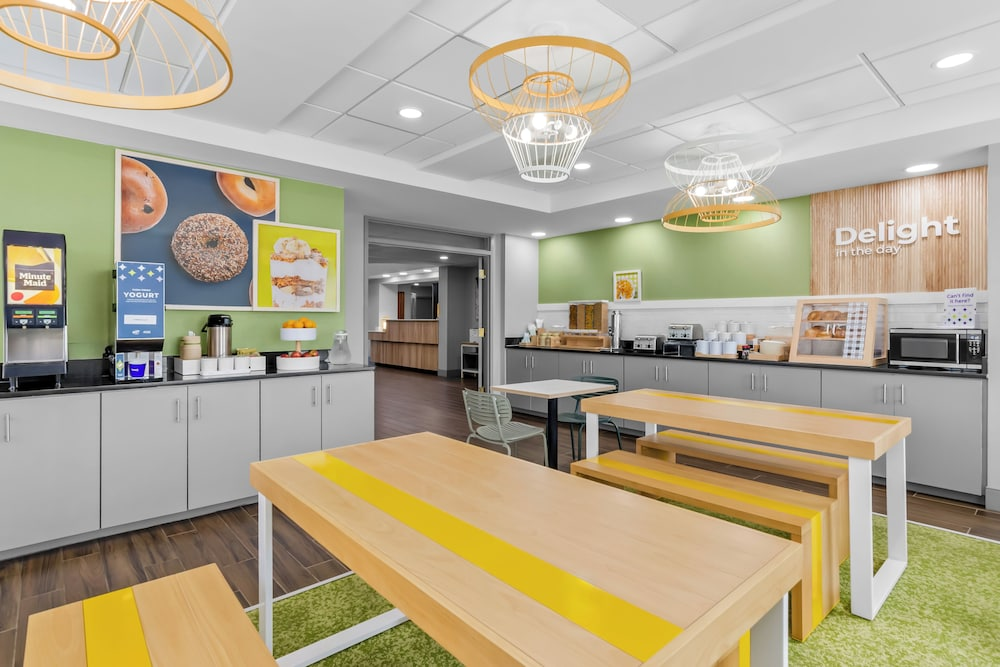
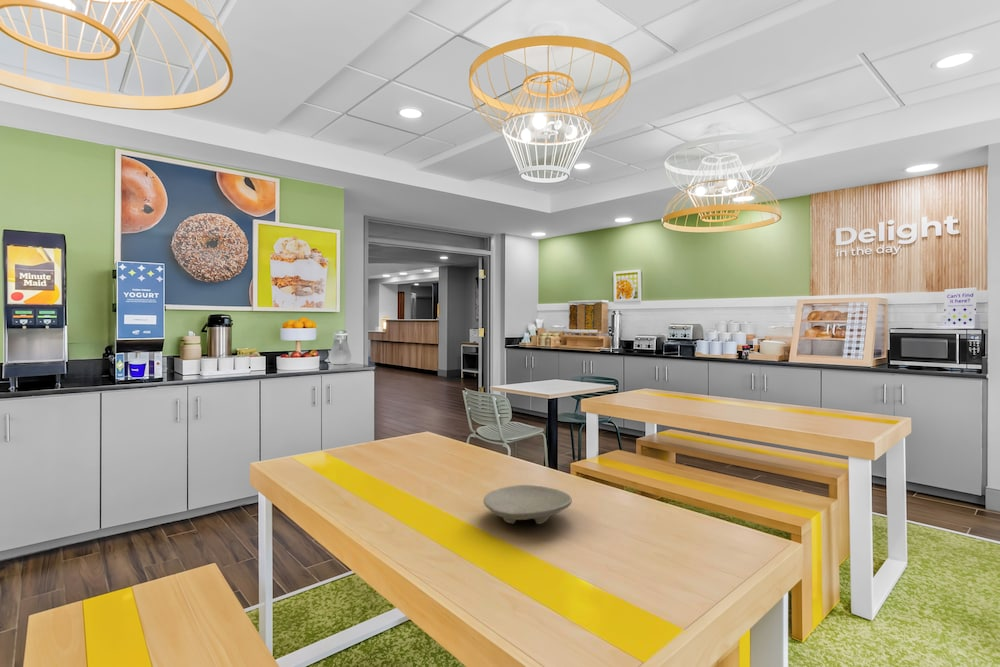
+ bowl [483,484,573,525]
